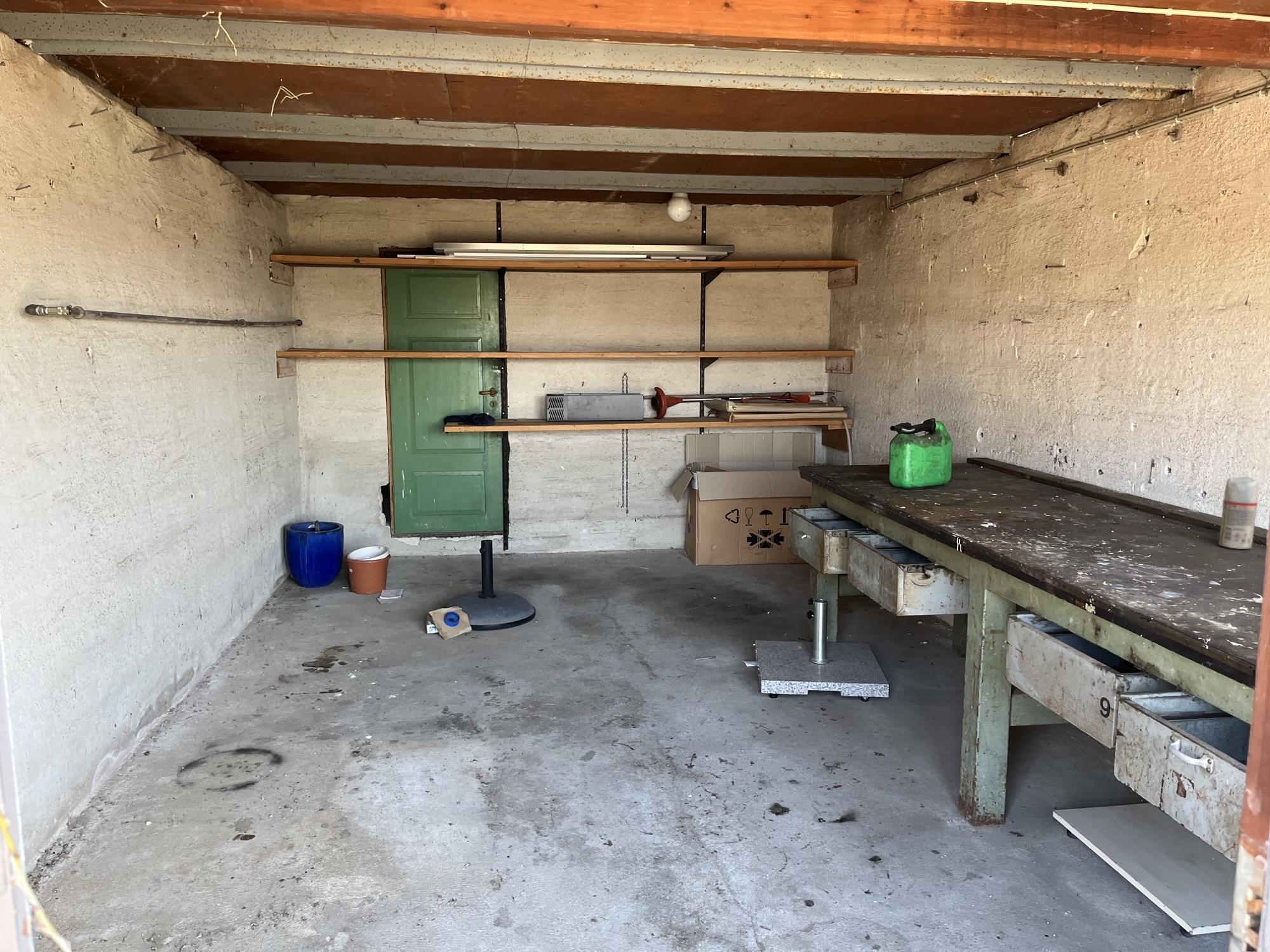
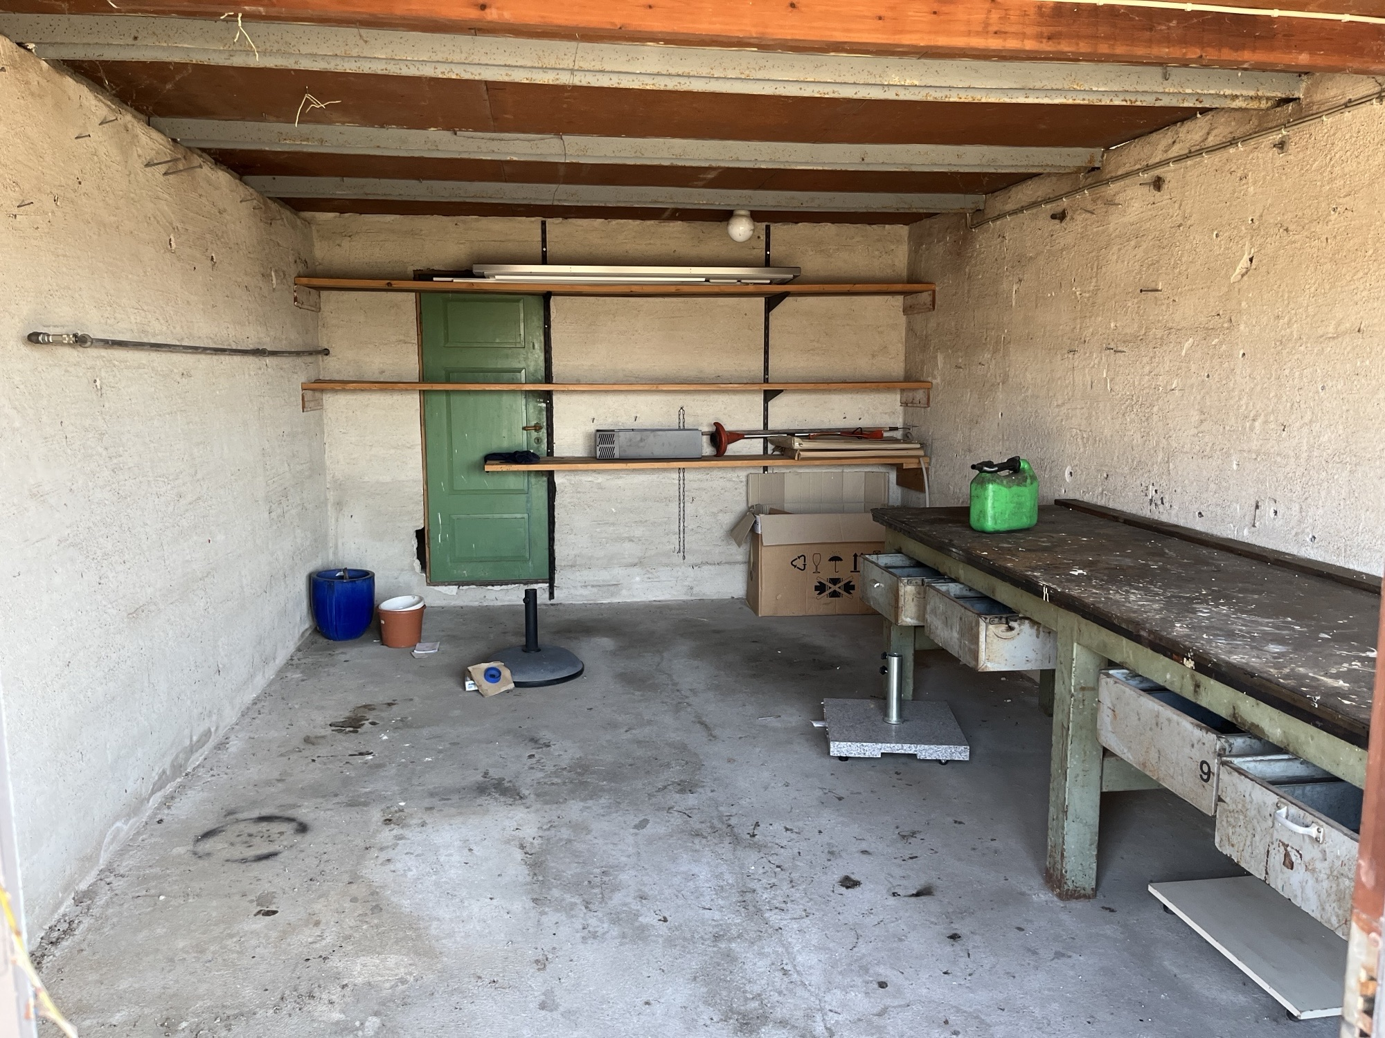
- spray can [1218,476,1259,550]
